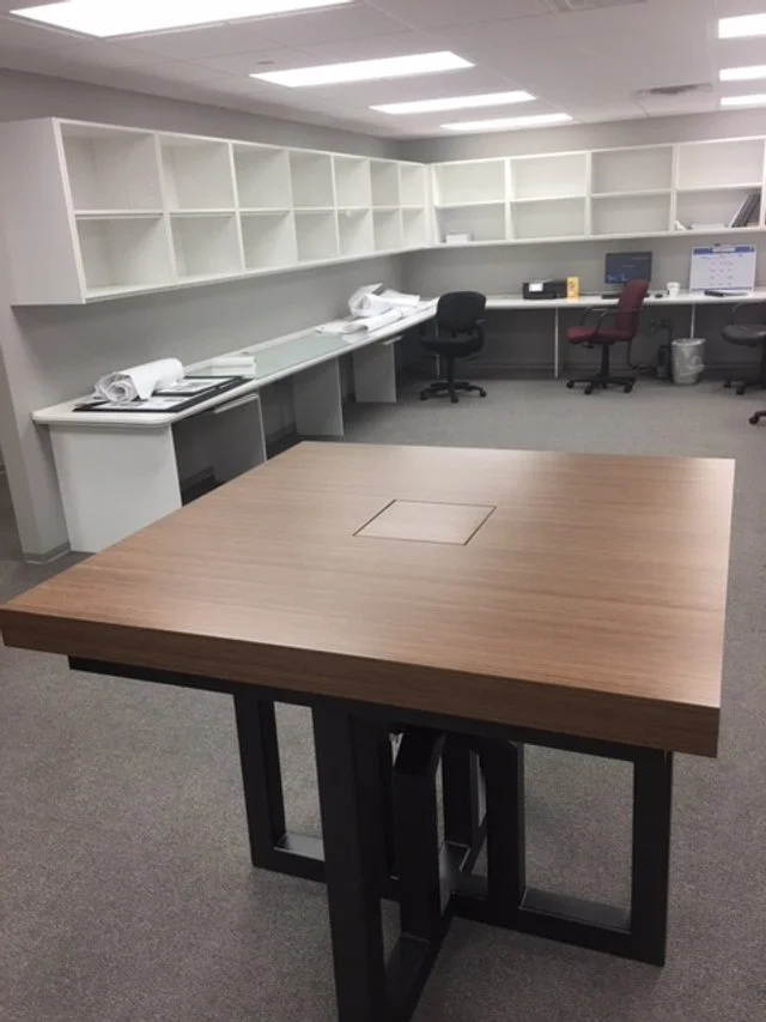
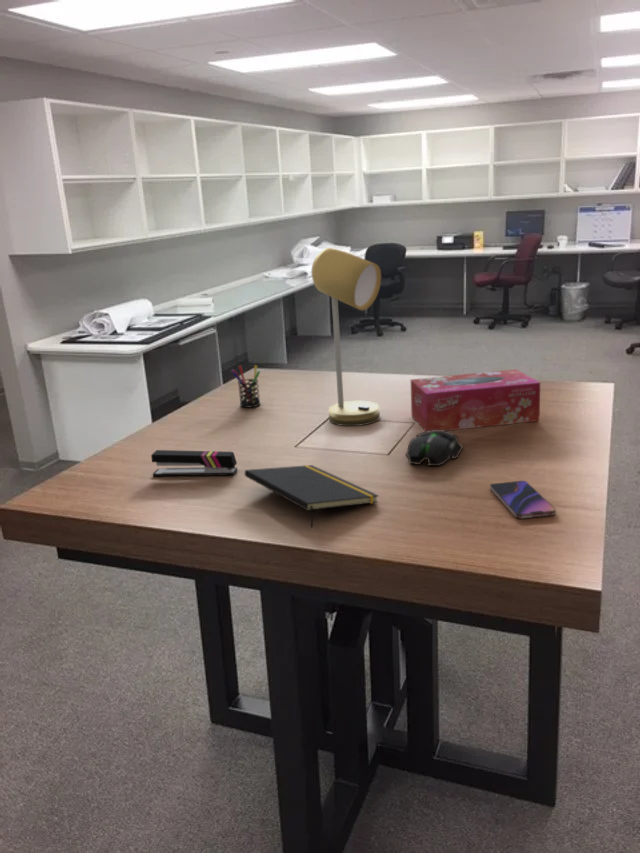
+ notepad [244,464,380,529]
+ pen holder [230,364,261,409]
+ tissue box [410,368,541,432]
+ smartphone [489,480,557,520]
+ mouse [404,430,464,467]
+ desk lamp [310,246,382,427]
+ stapler [150,449,238,477]
